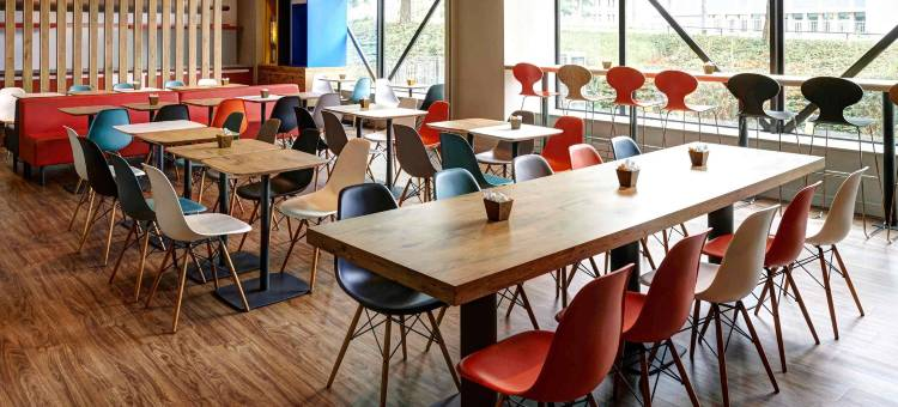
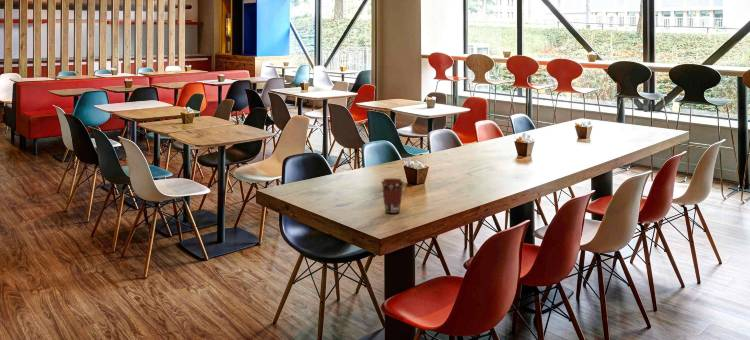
+ coffee cup [380,177,405,214]
